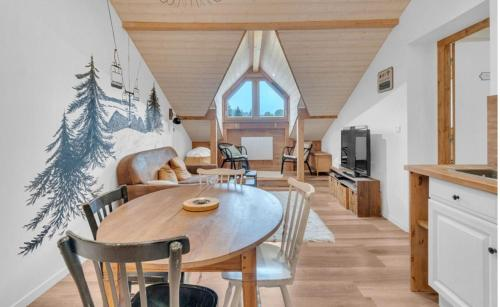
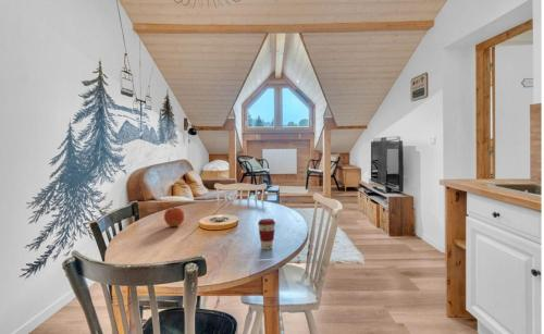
+ fruit [163,207,185,227]
+ coffee cup [257,218,276,251]
